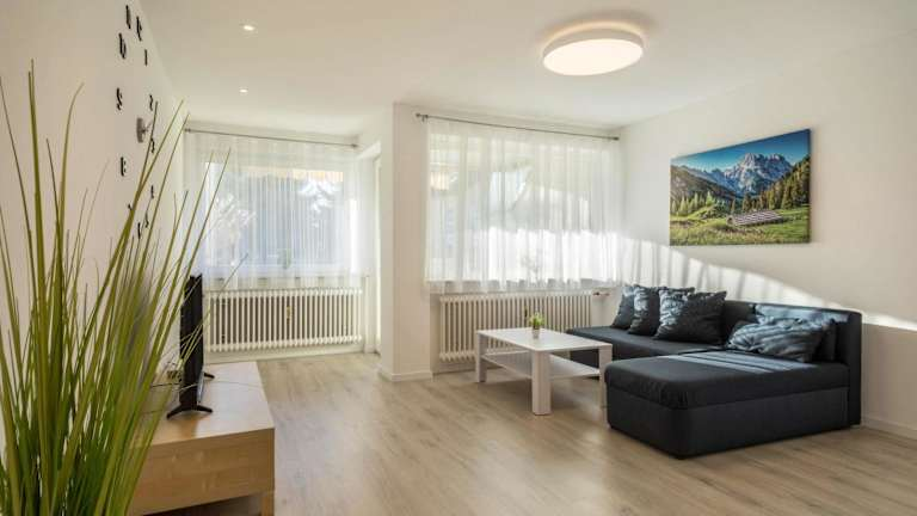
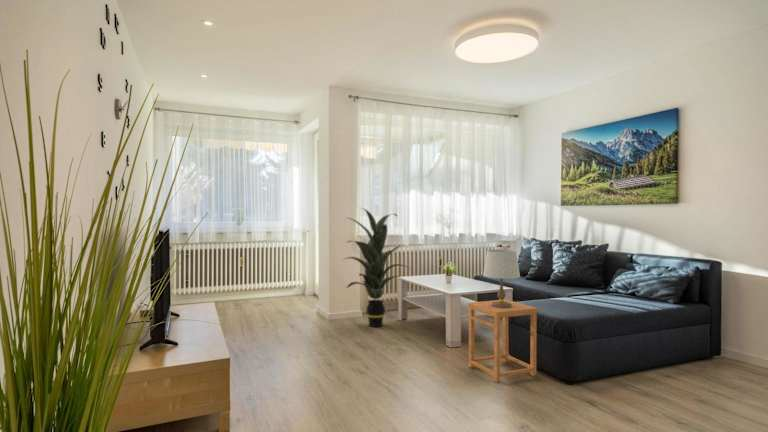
+ table lamp [482,249,521,308]
+ side table [467,298,539,383]
+ indoor plant [342,207,411,328]
